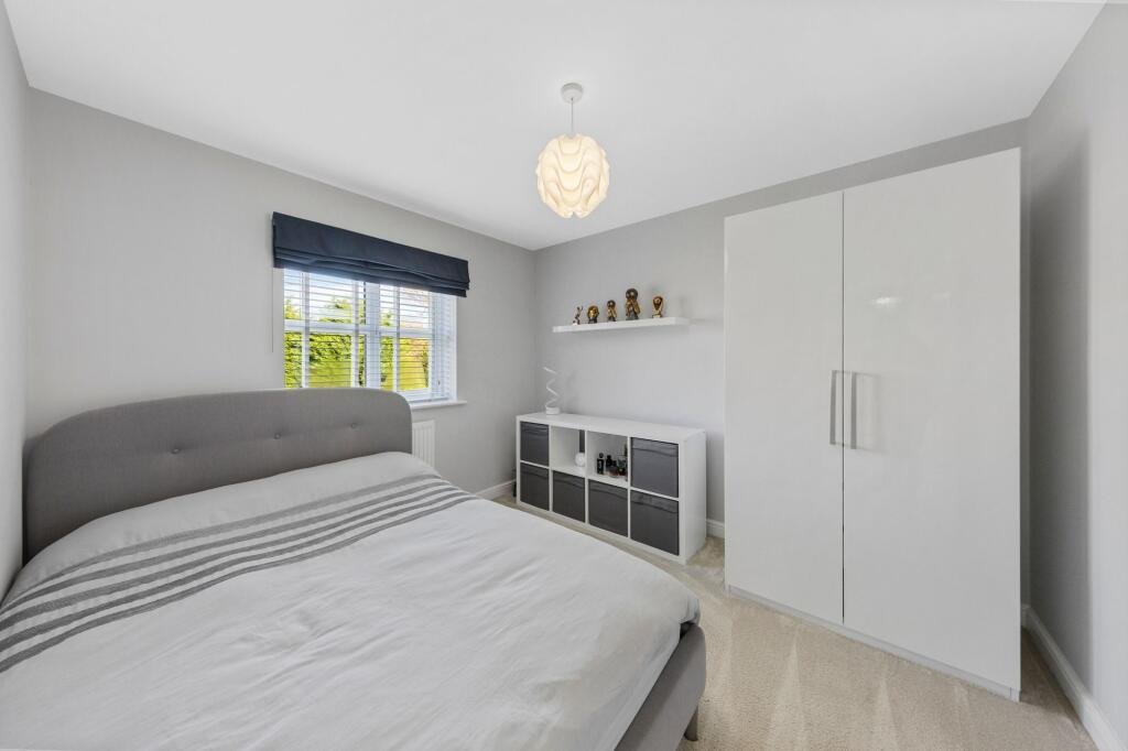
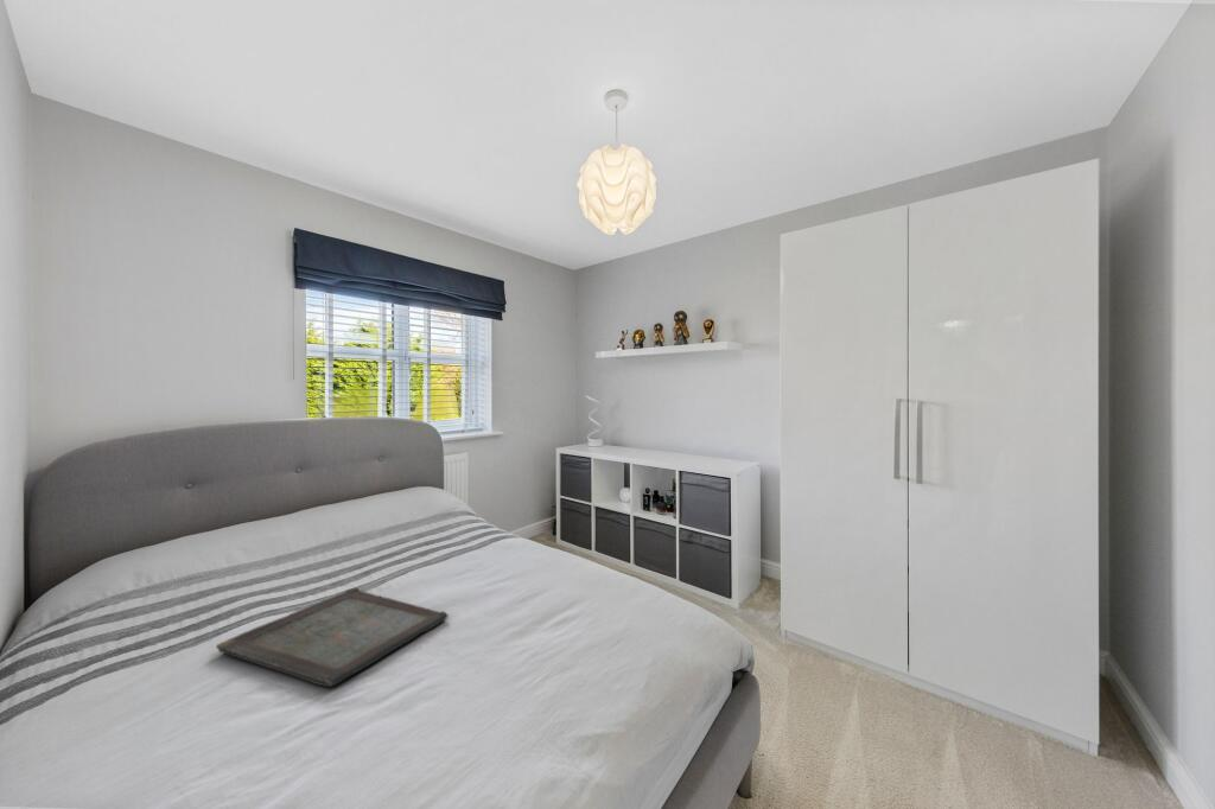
+ serving tray [215,587,449,688]
